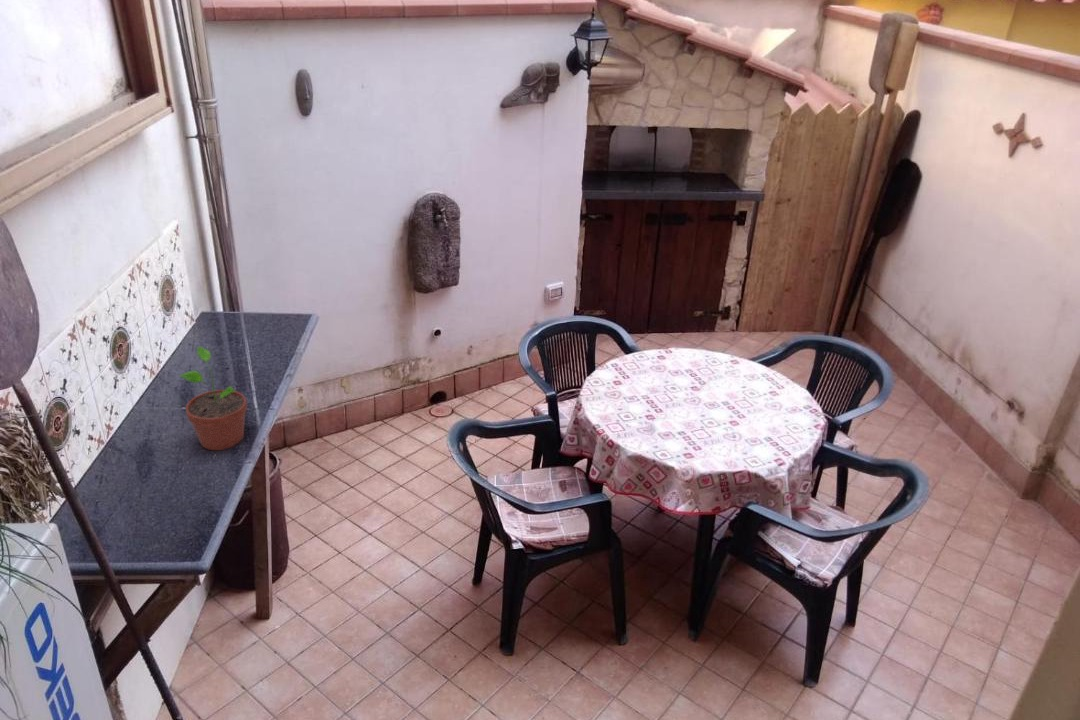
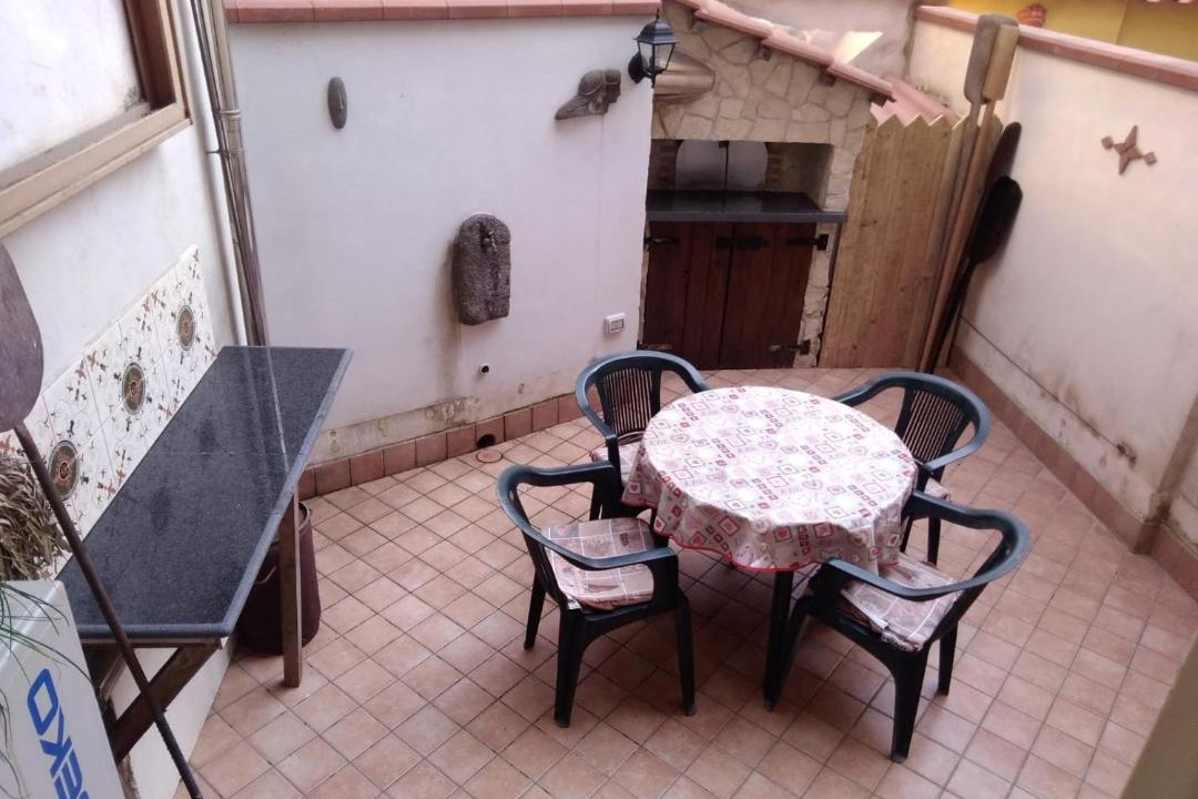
- potted plant [178,345,248,451]
